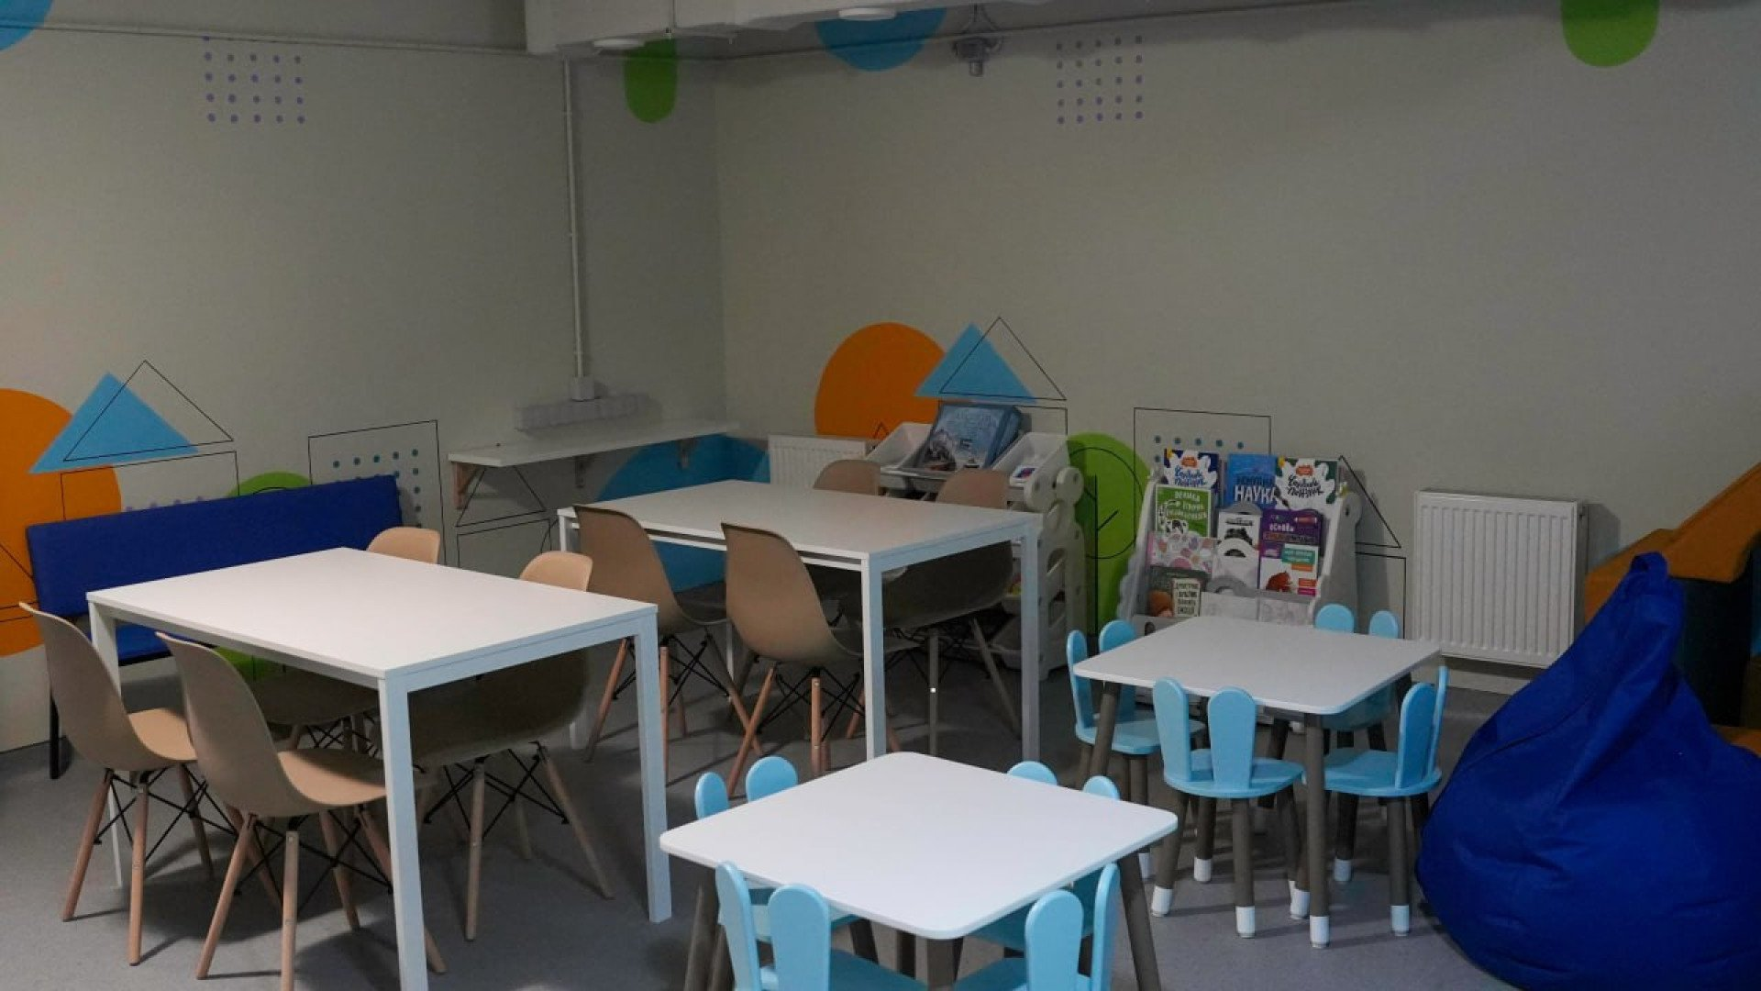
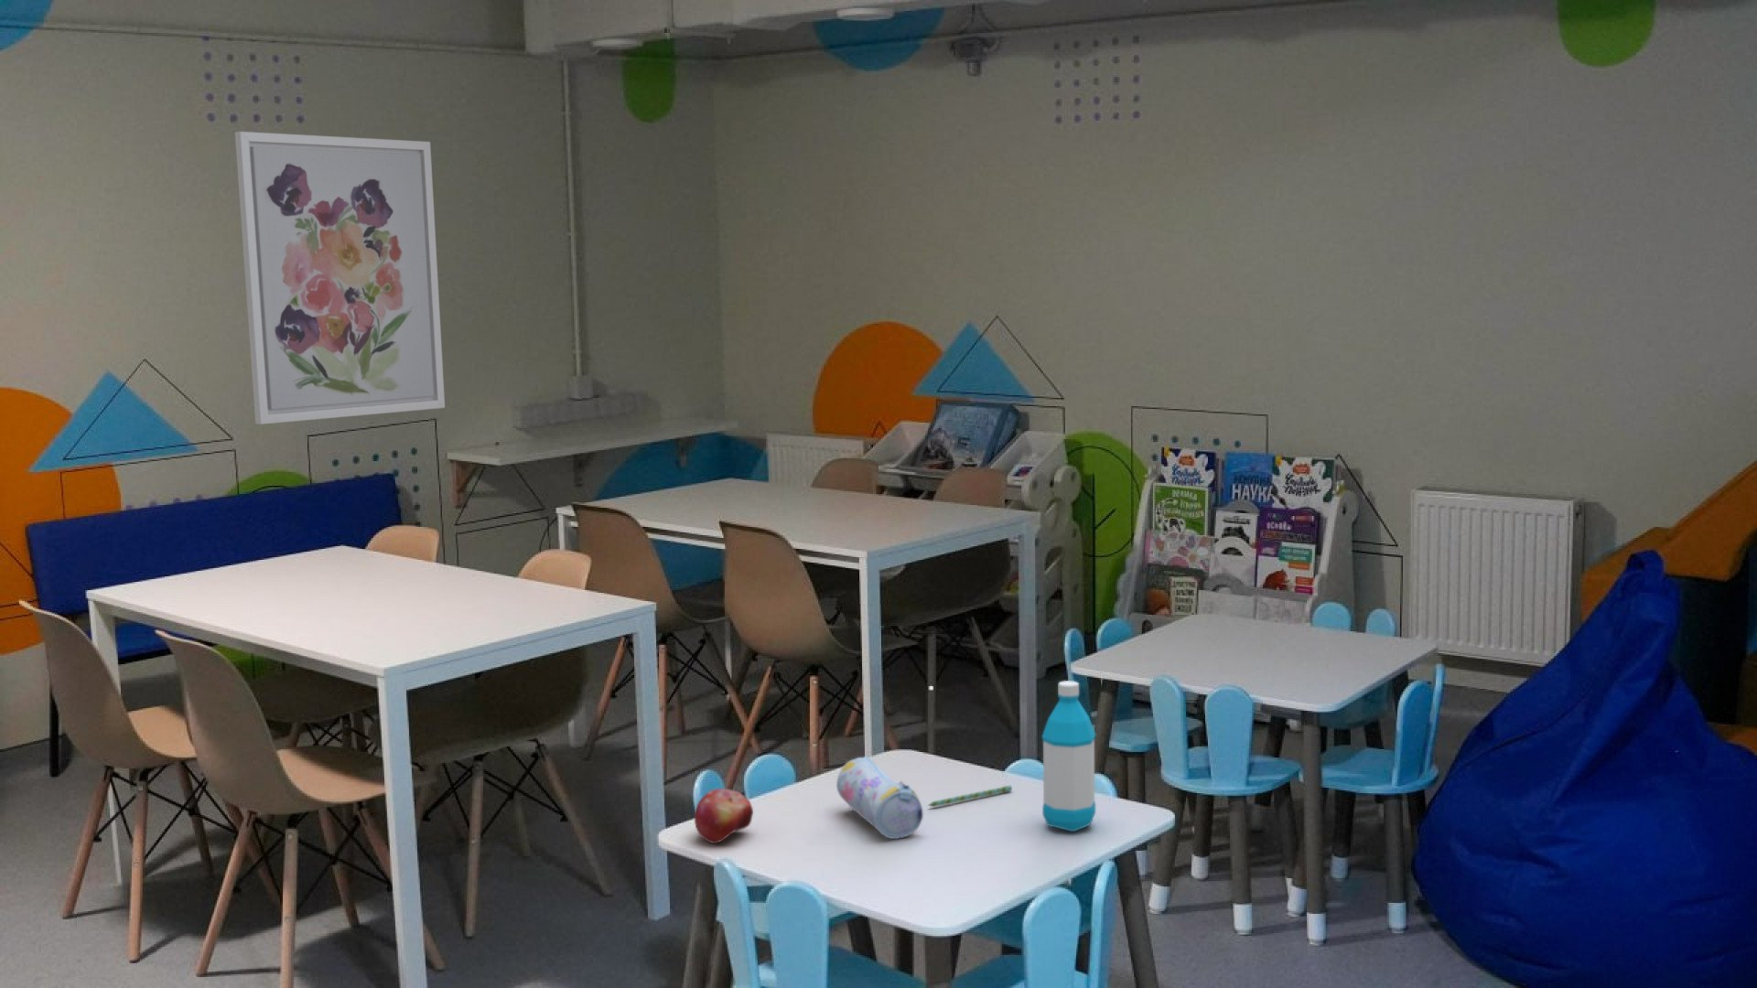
+ wall art [234,130,445,426]
+ fruit [694,788,754,844]
+ pencil case [835,755,924,840]
+ water bottle [1041,679,1096,832]
+ pencil [926,784,1012,808]
